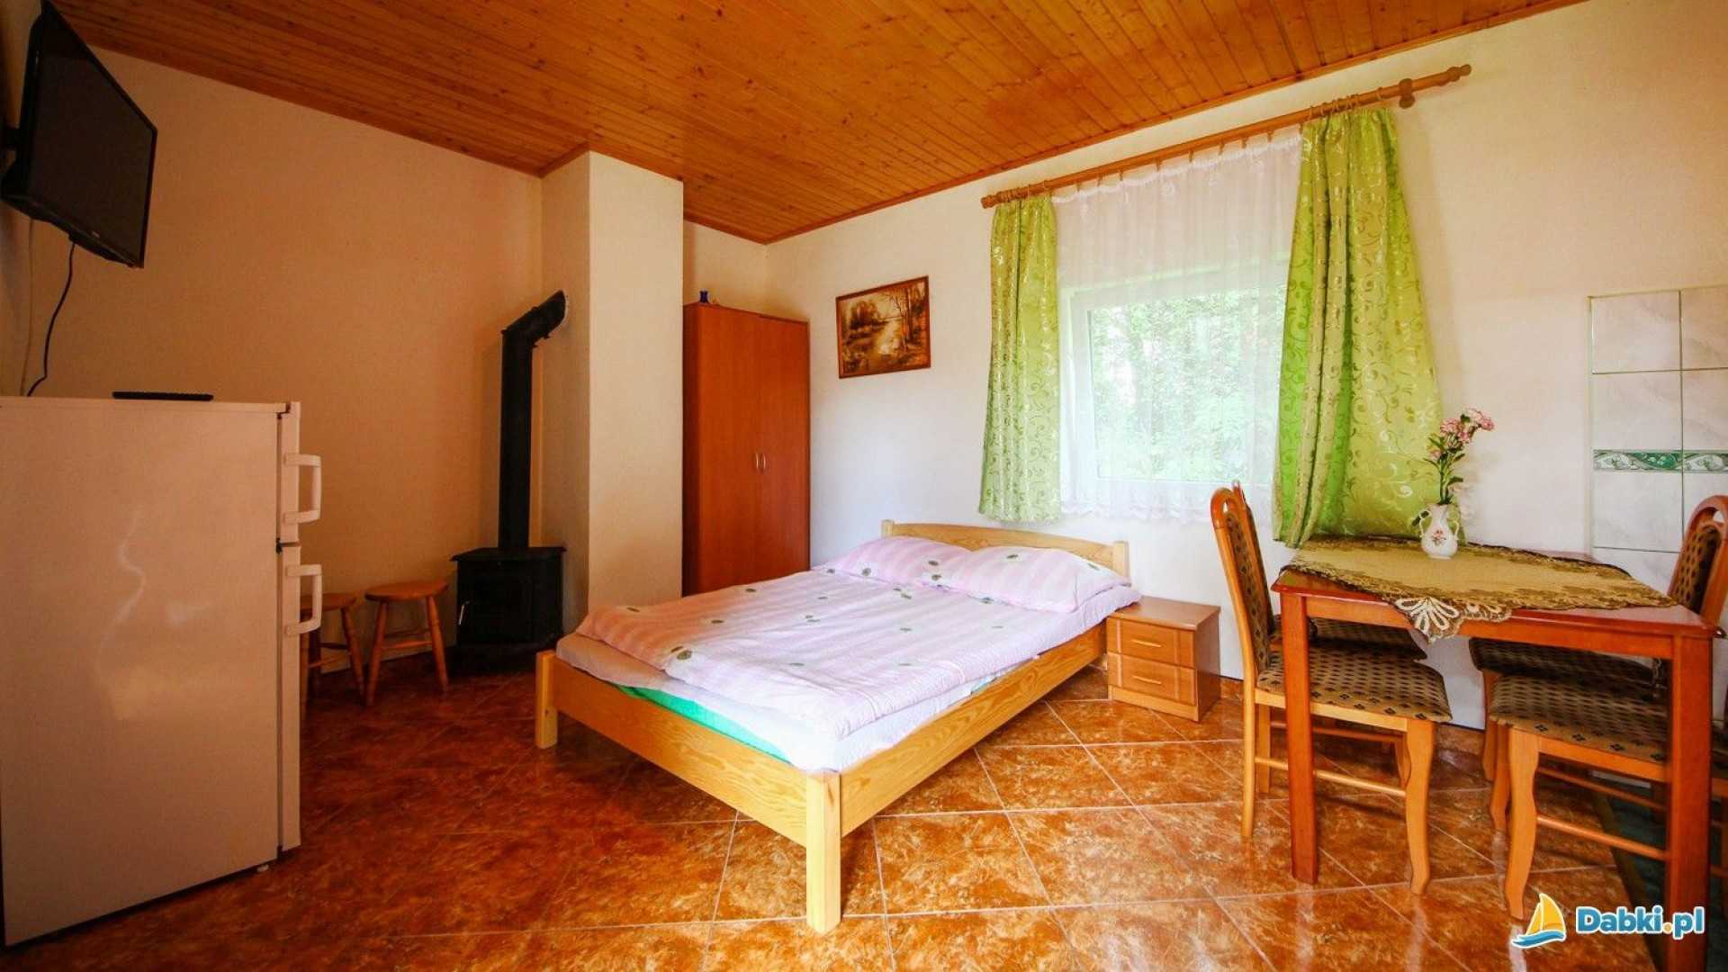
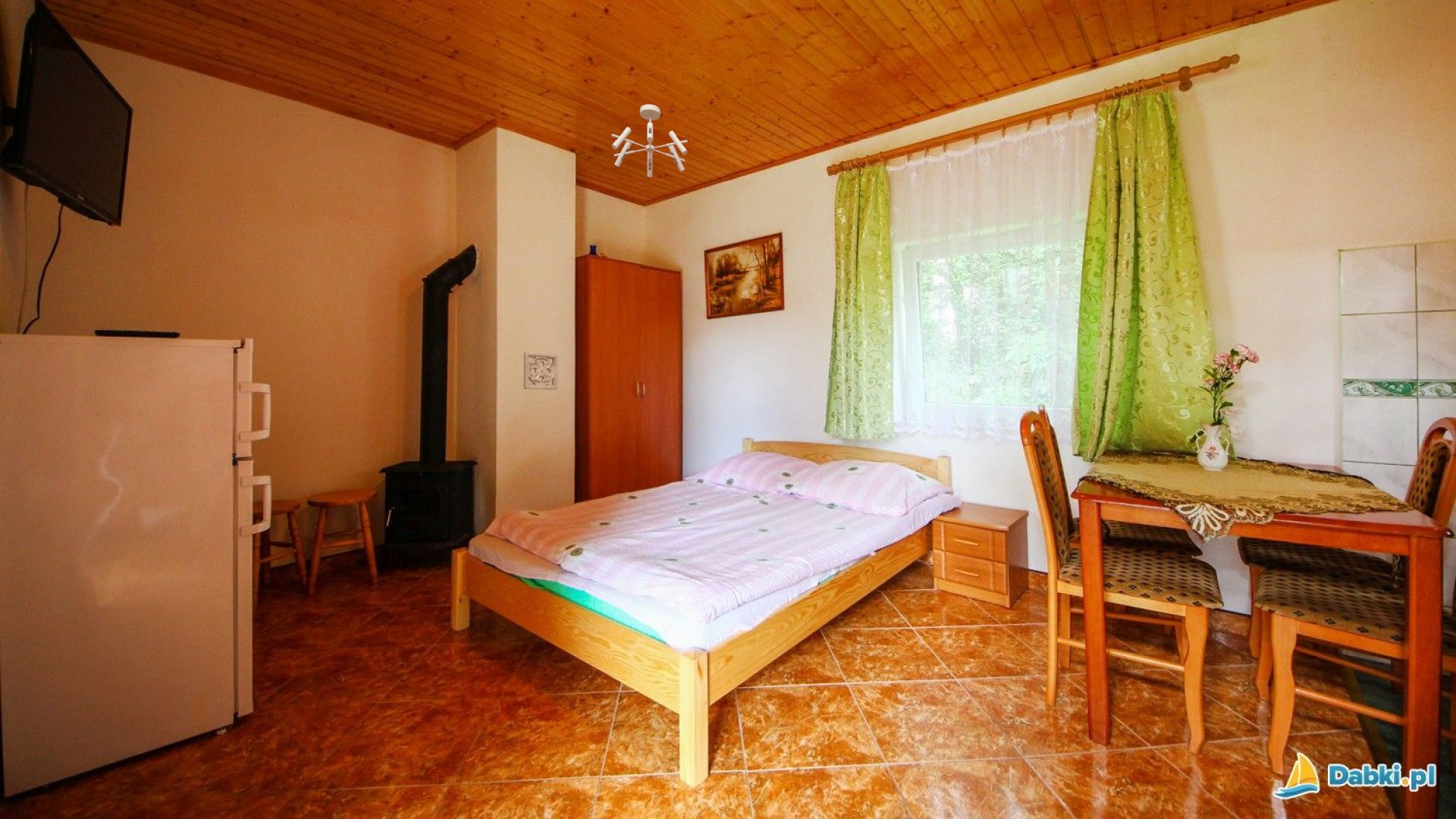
+ wall ornament [522,351,559,391]
+ ceiling light fixture [611,104,689,177]
